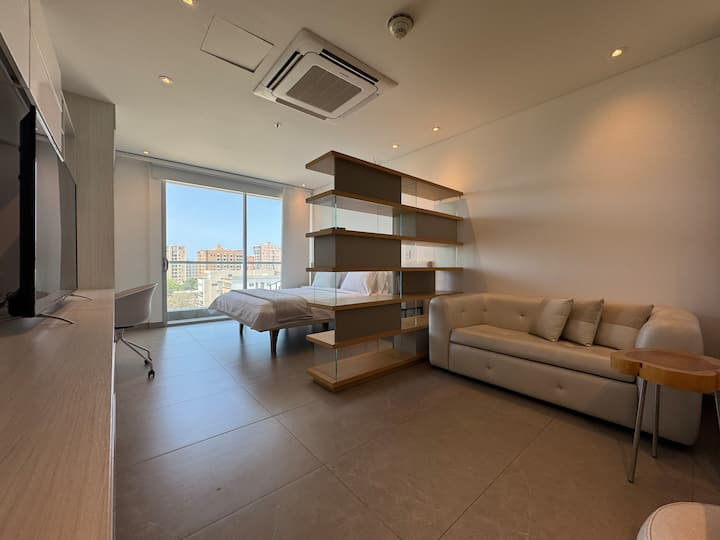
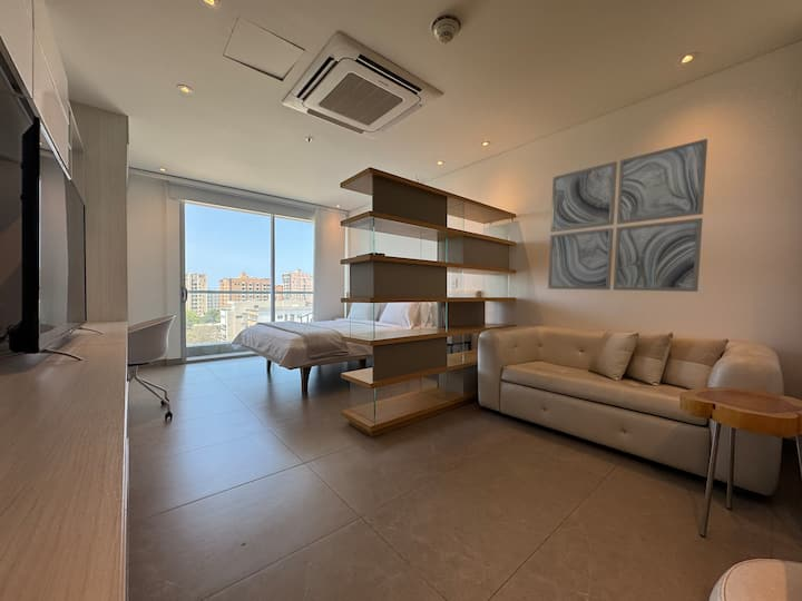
+ wall art [547,138,708,293]
